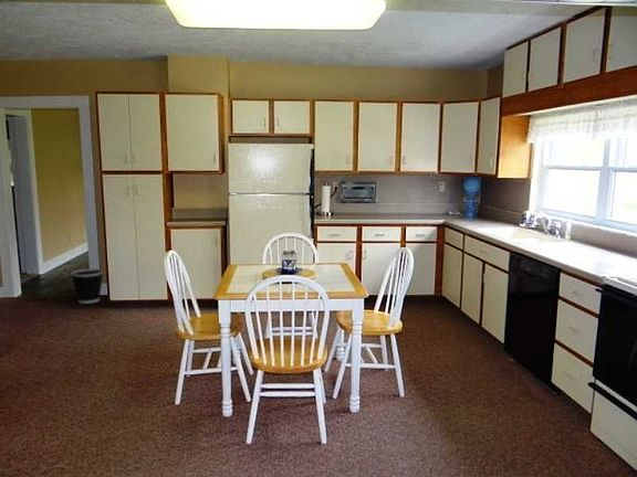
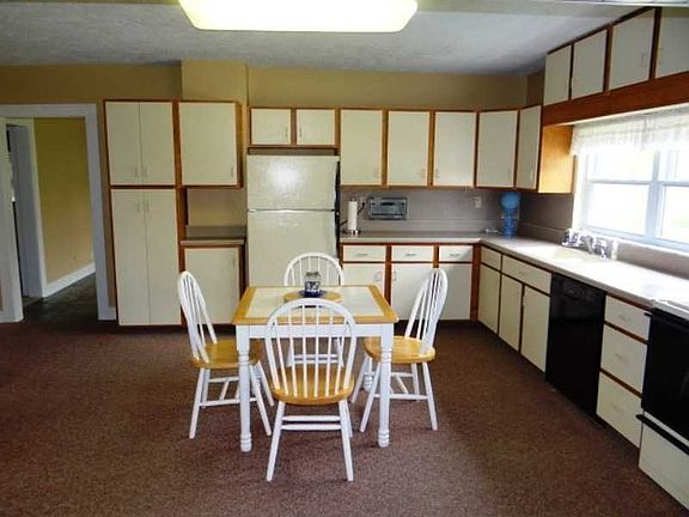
- wastebasket [70,268,105,305]
